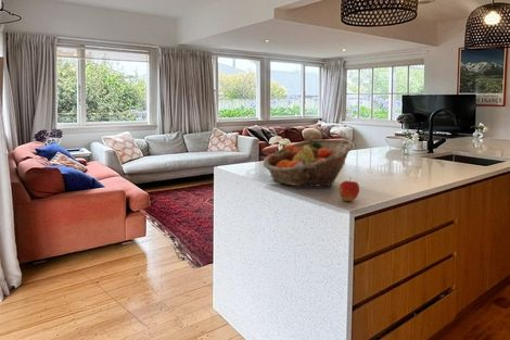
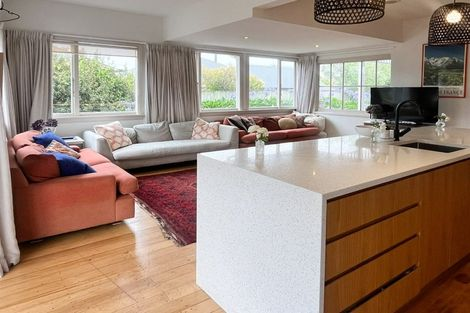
- fruit basket [262,138,355,187]
- apple [337,176,360,202]
